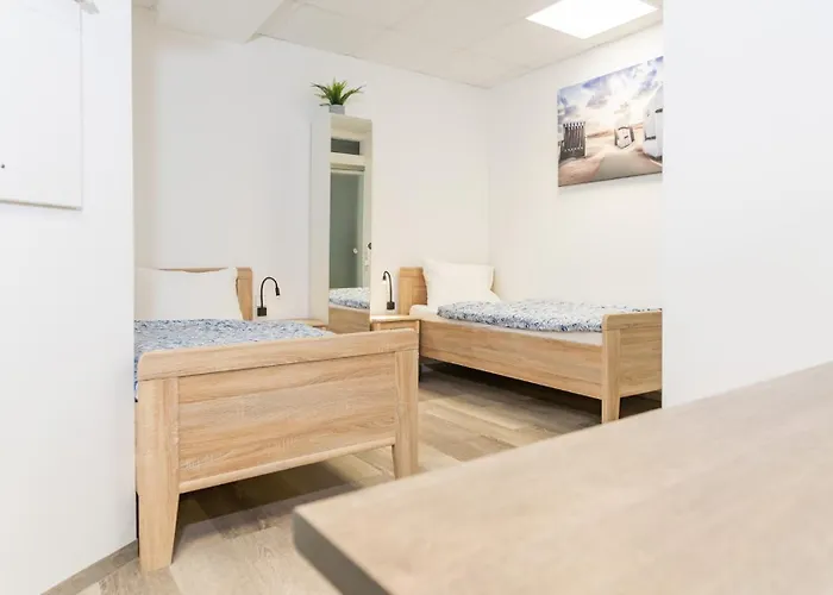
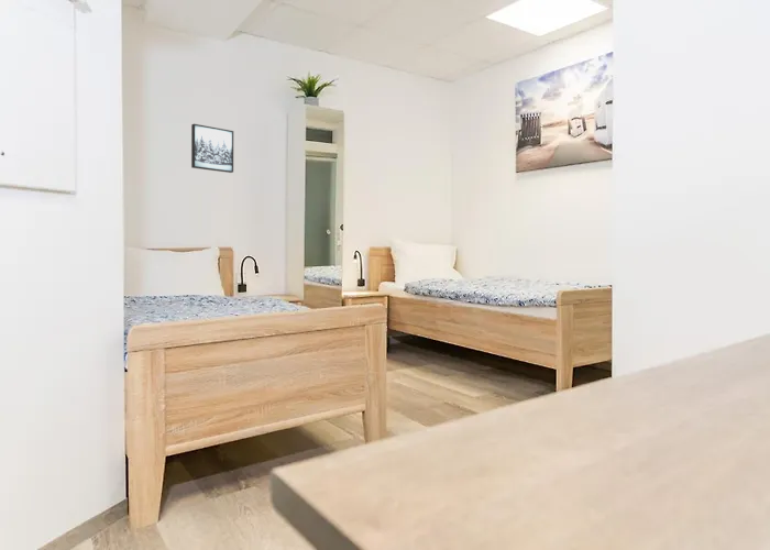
+ wall art [190,123,234,174]
